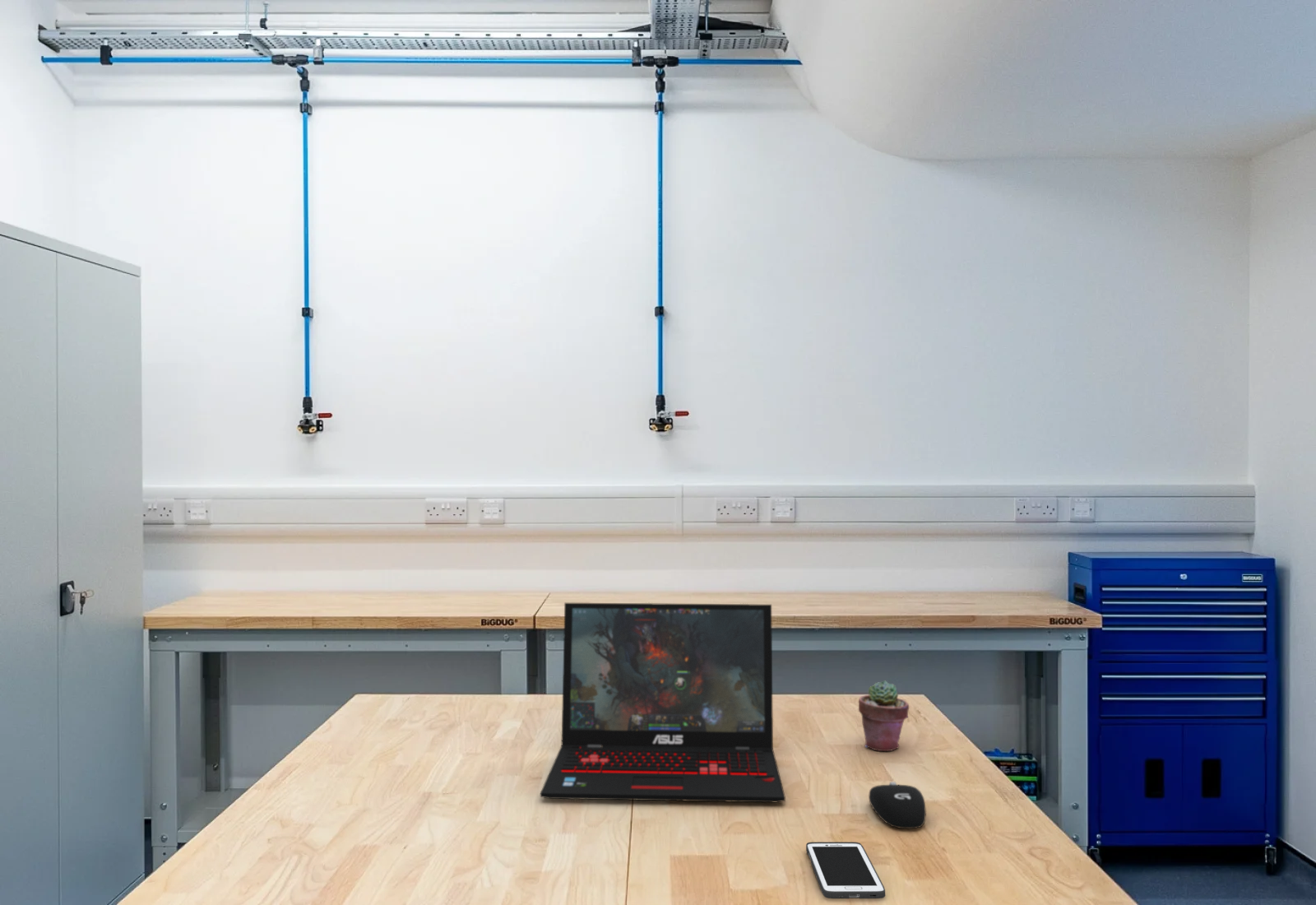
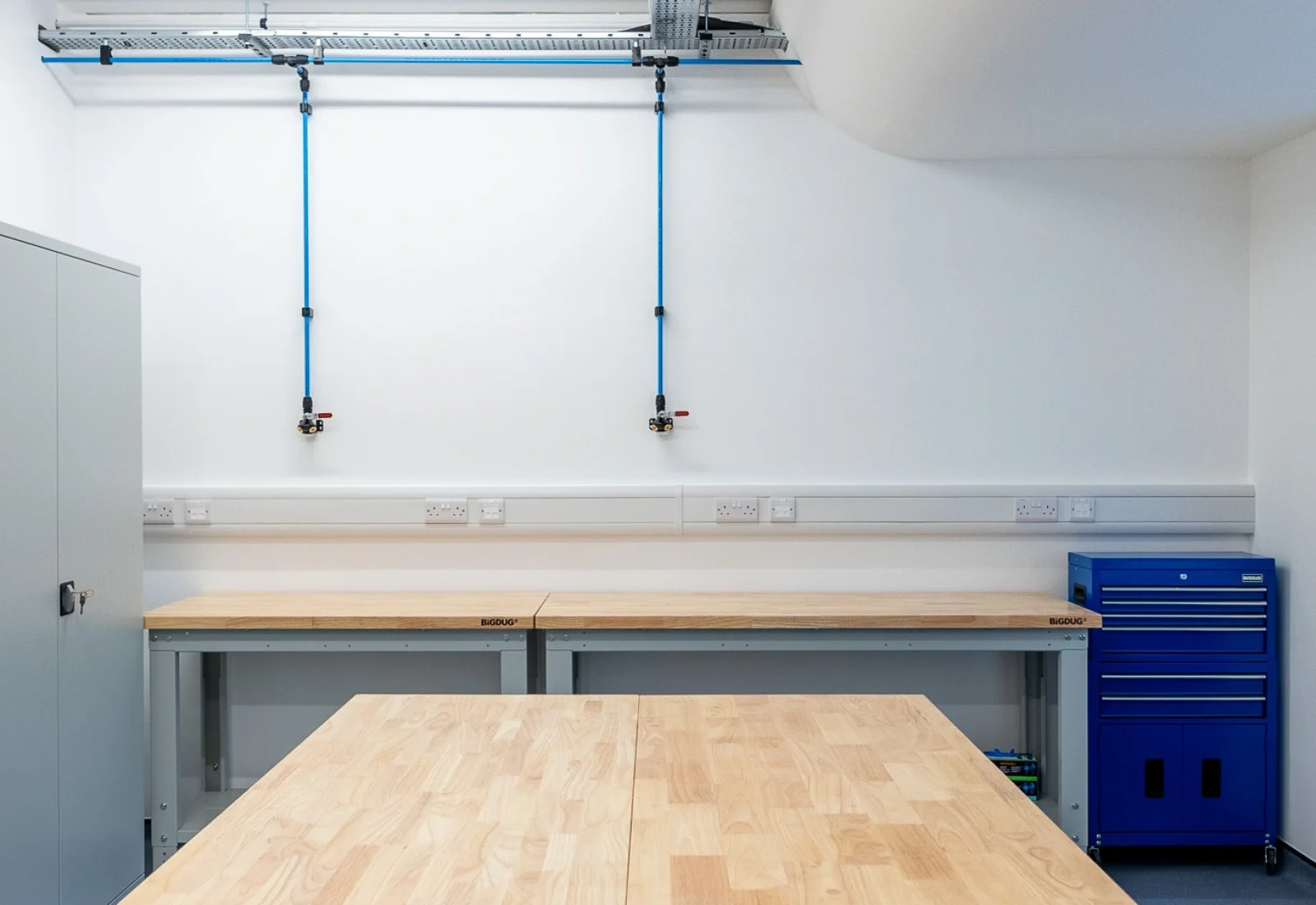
- computer mouse [868,781,927,829]
- cell phone [805,841,886,899]
- laptop [540,602,786,803]
- potted succulent [858,680,910,752]
